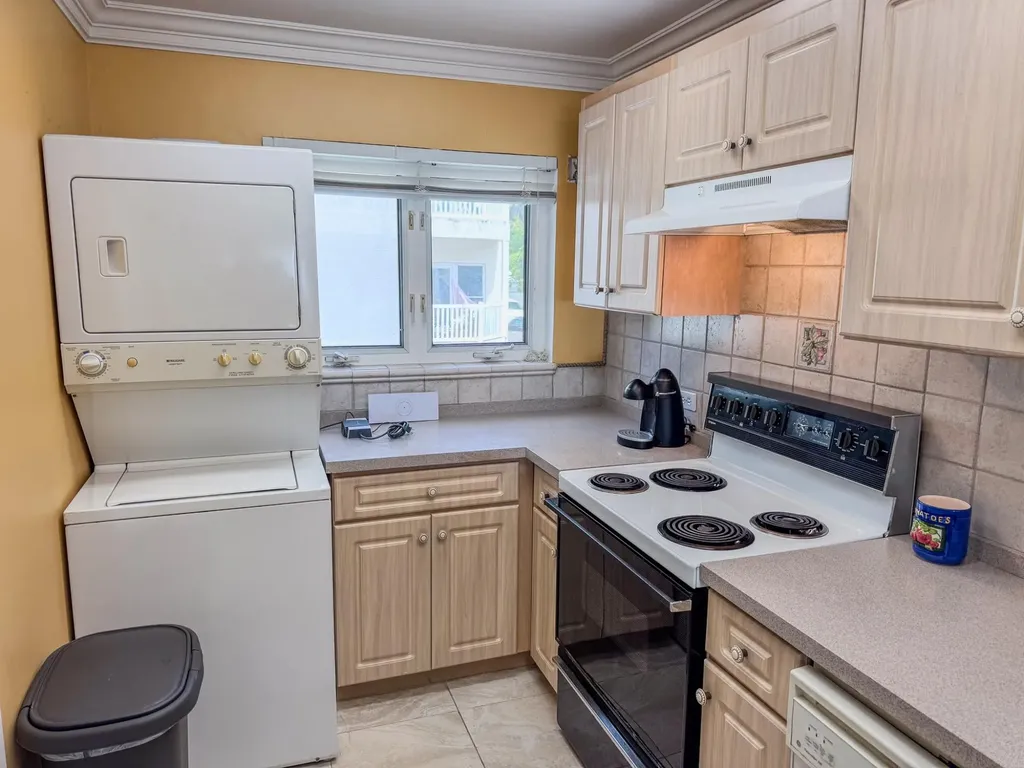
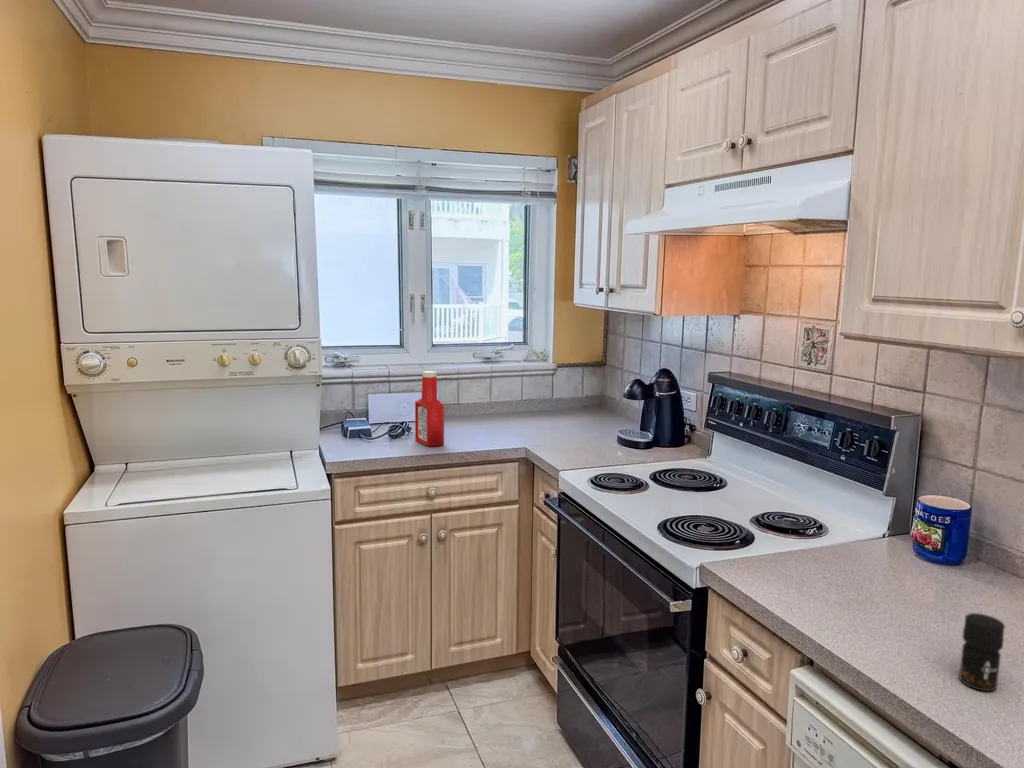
+ jar [958,612,1006,692]
+ soap bottle [414,370,445,447]
